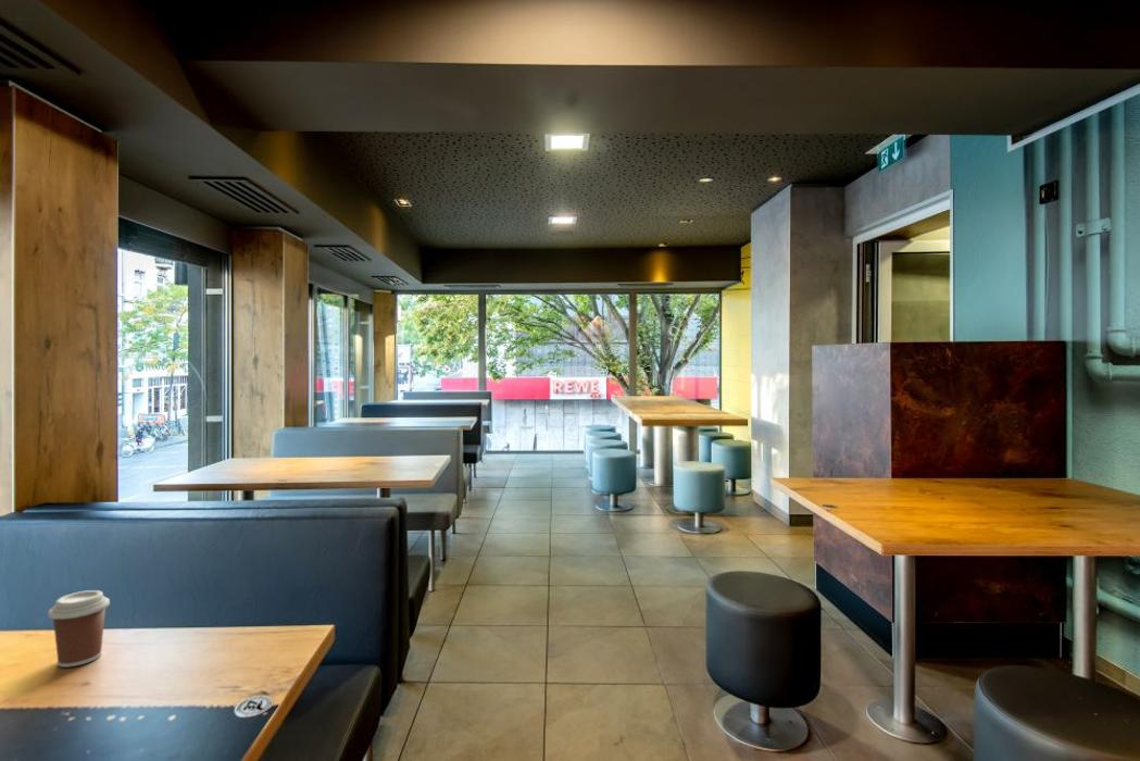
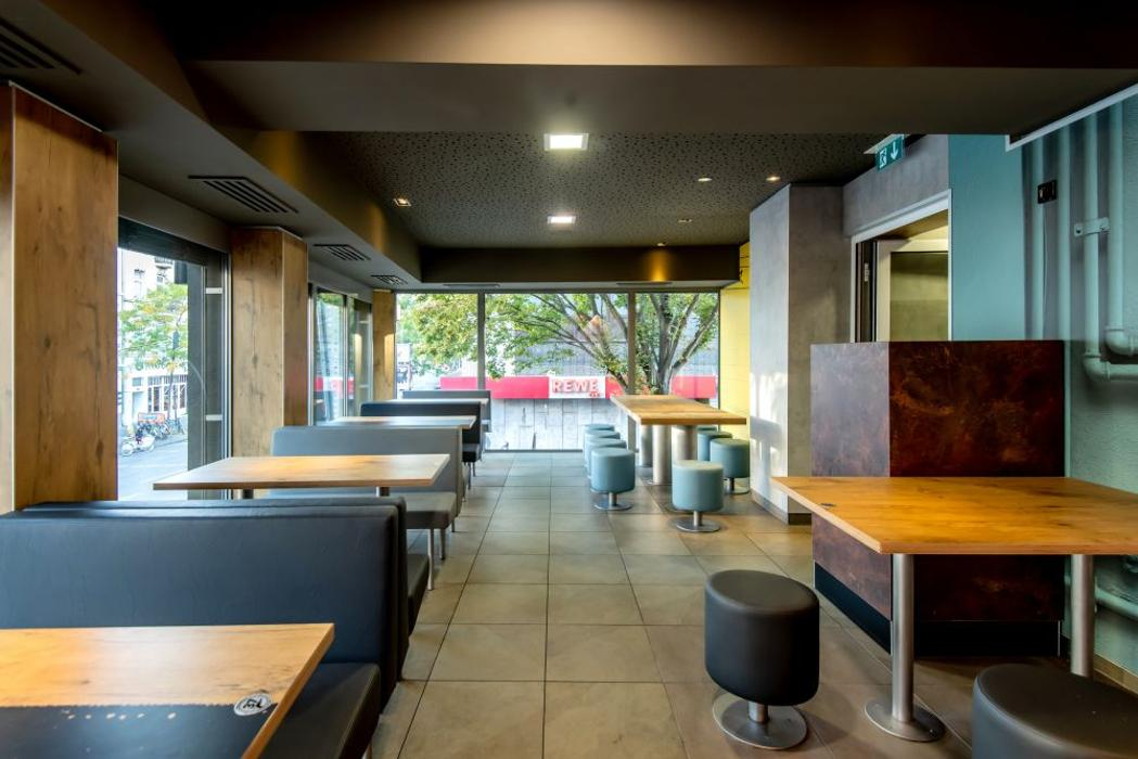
- coffee cup [48,589,111,669]
